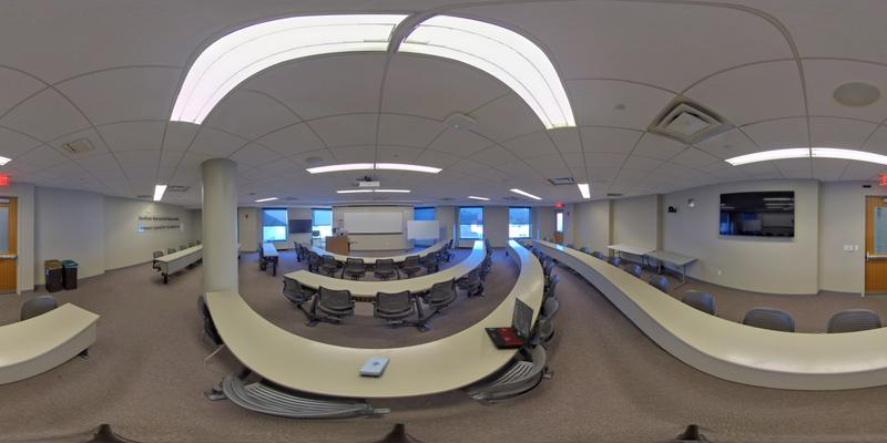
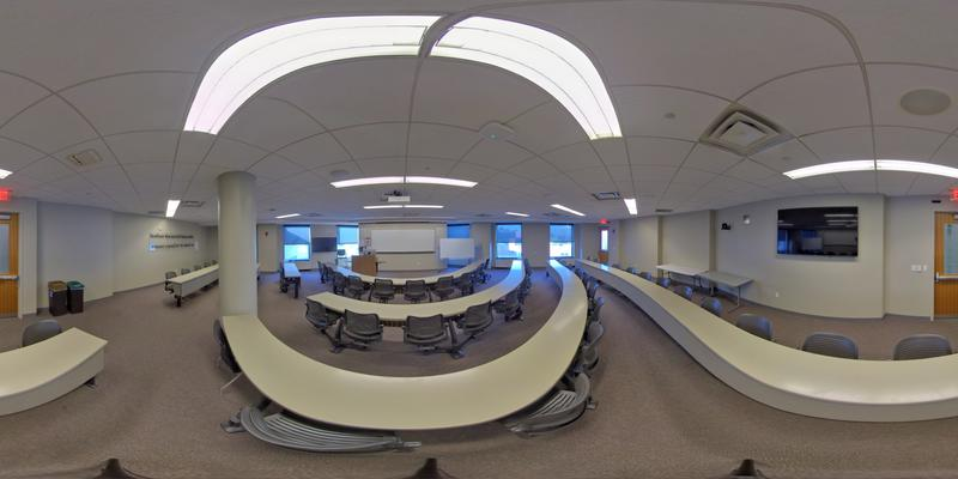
- notepad [358,356,390,377]
- laptop [483,297,534,348]
